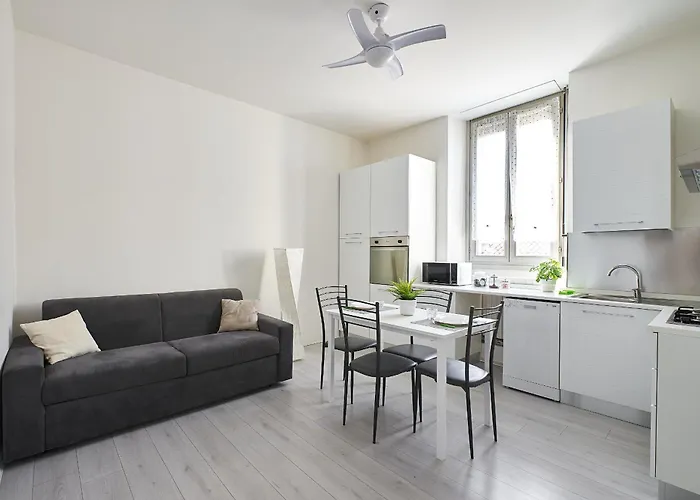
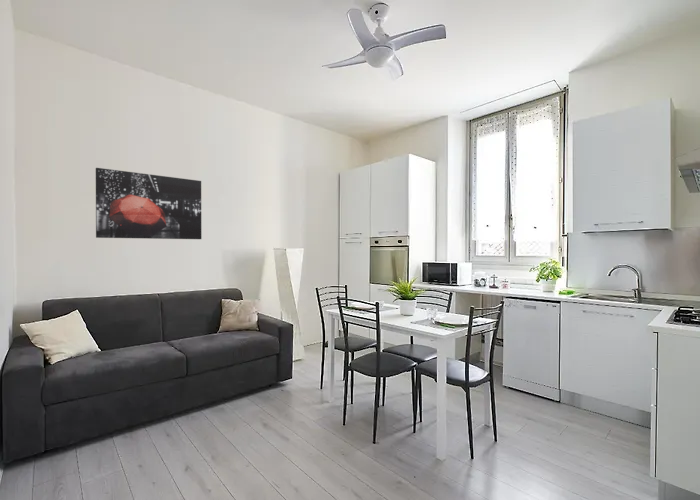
+ wall art [95,167,202,240]
